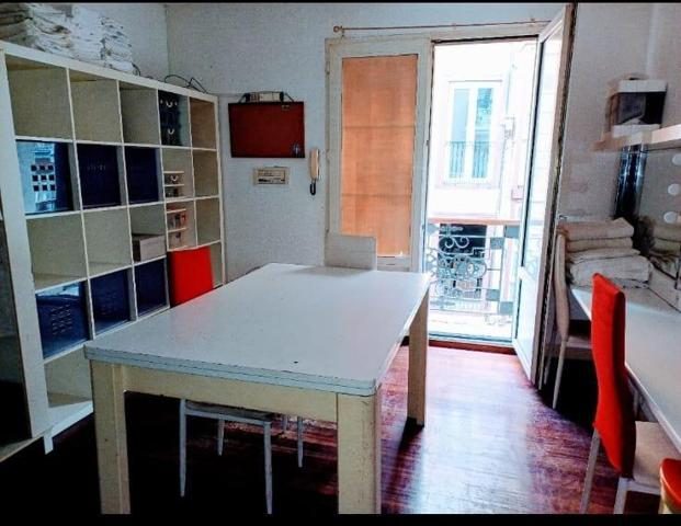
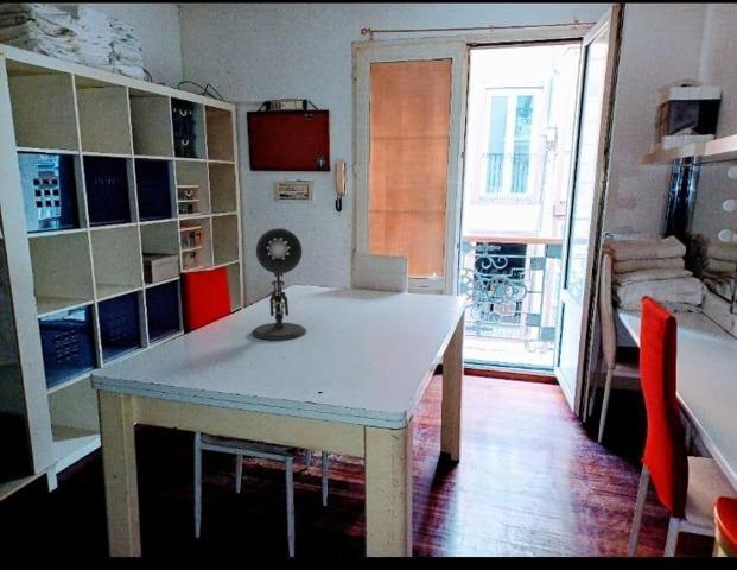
+ desk lamp [250,228,307,341]
